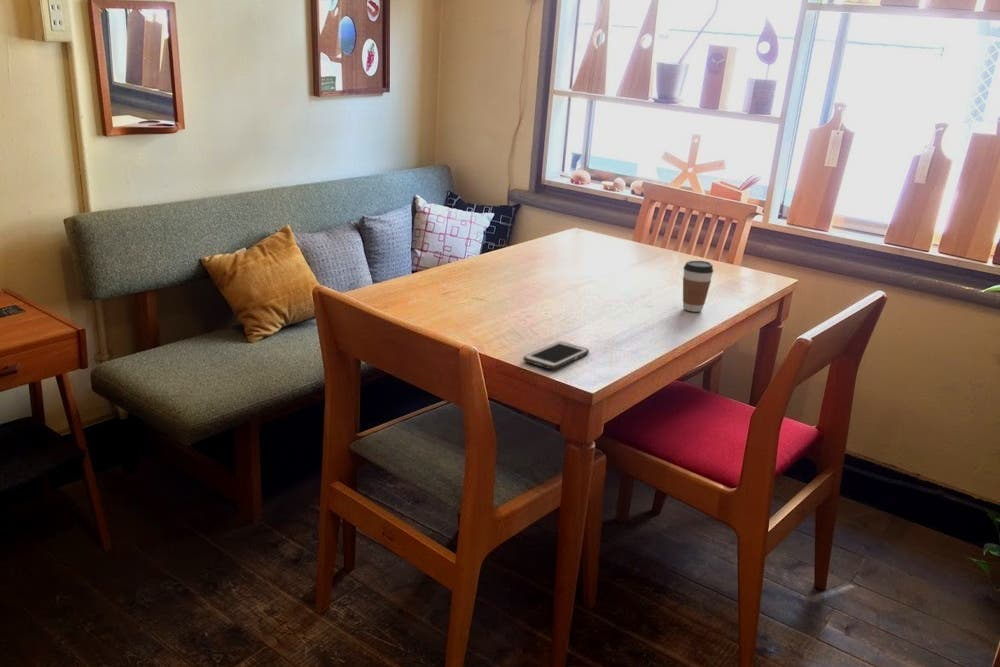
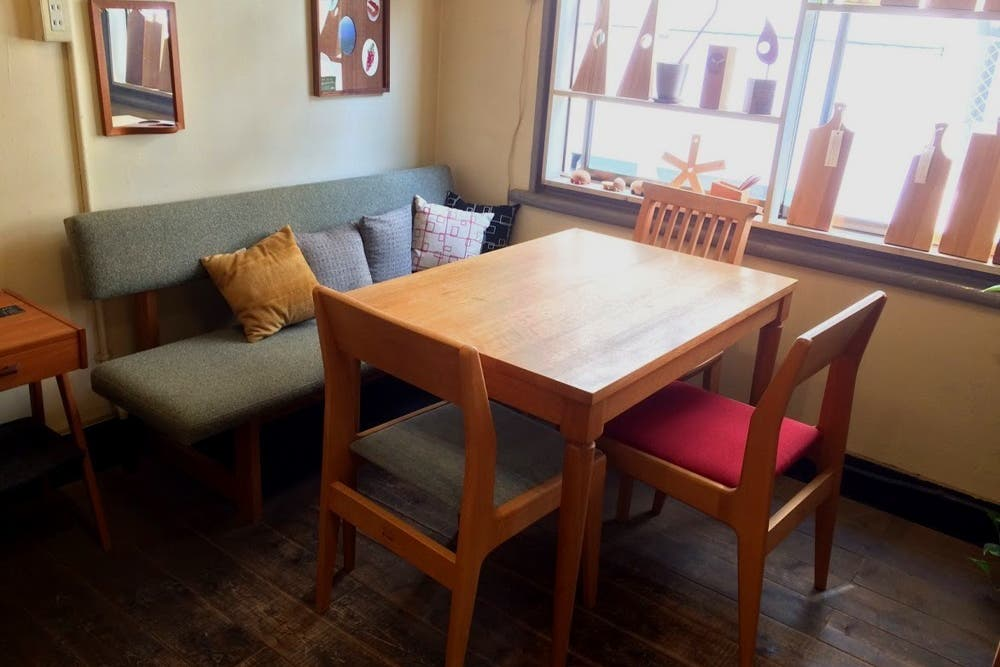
- coffee cup [682,260,714,313]
- cell phone [522,341,590,371]
